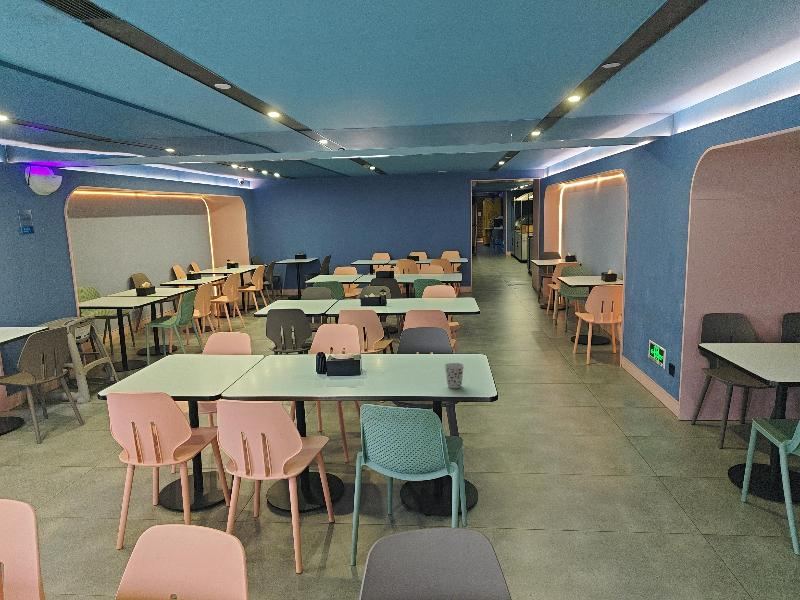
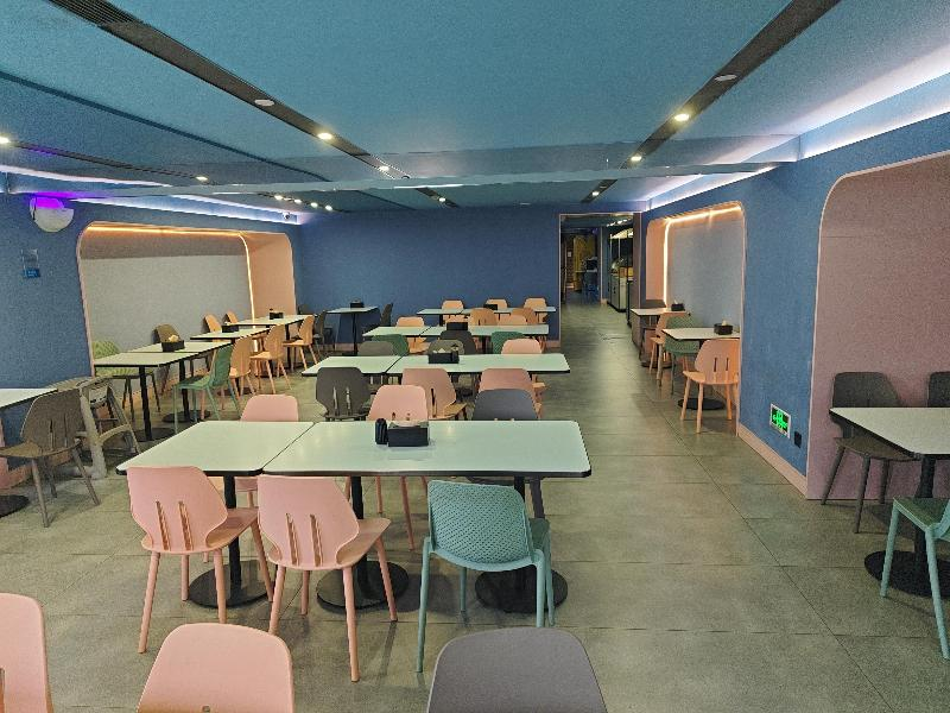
- cup [444,362,465,389]
